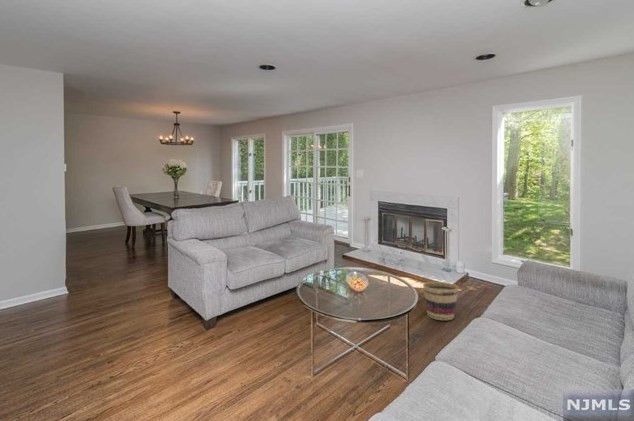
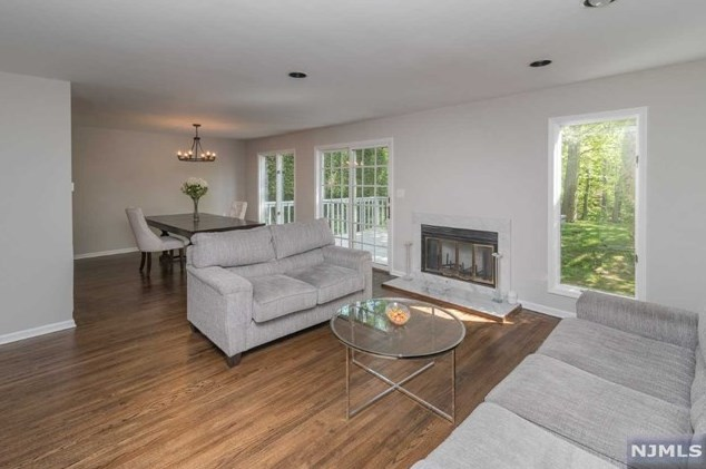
- basket [422,281,460,321]
